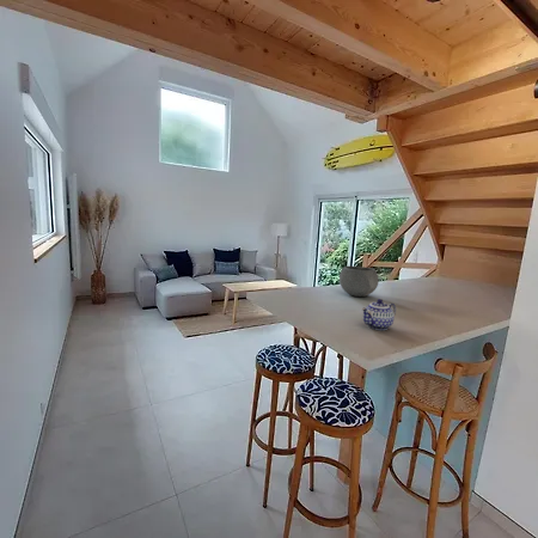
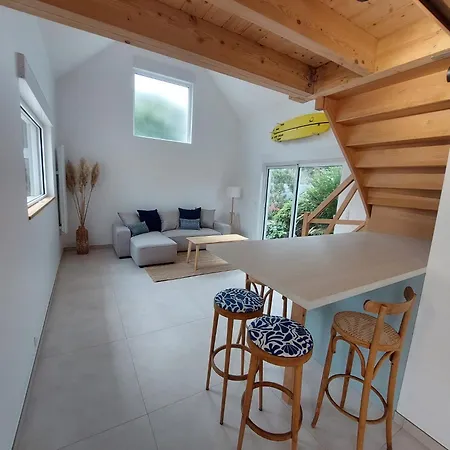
- bowl [338,265,380,298]
- teapot [361,298,397,331]
